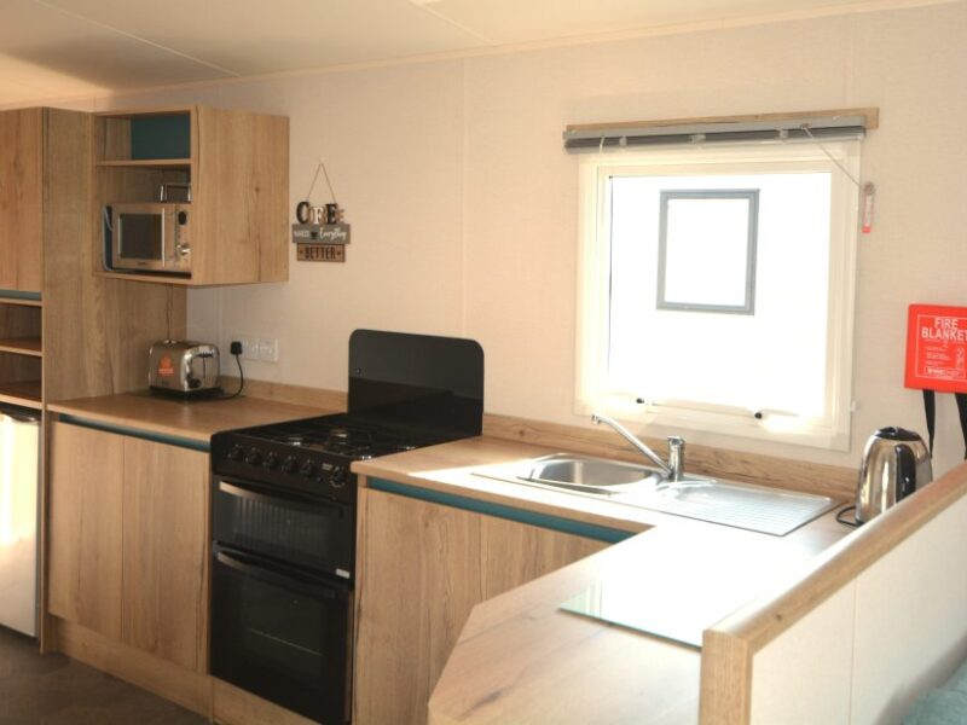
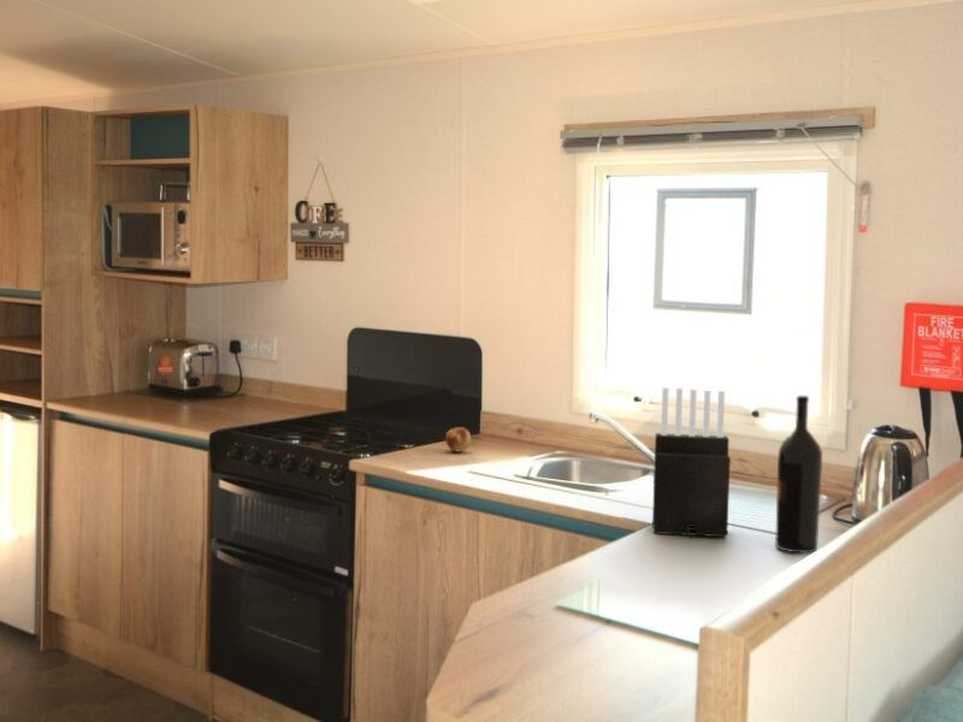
+ knife block [651,386,732,538]
+ wine bottle [774,395,823,554]
+ fruit [444,426,472,452]
